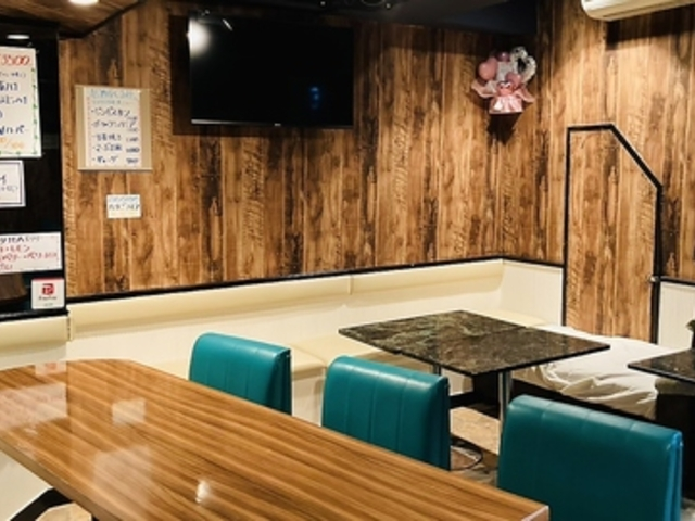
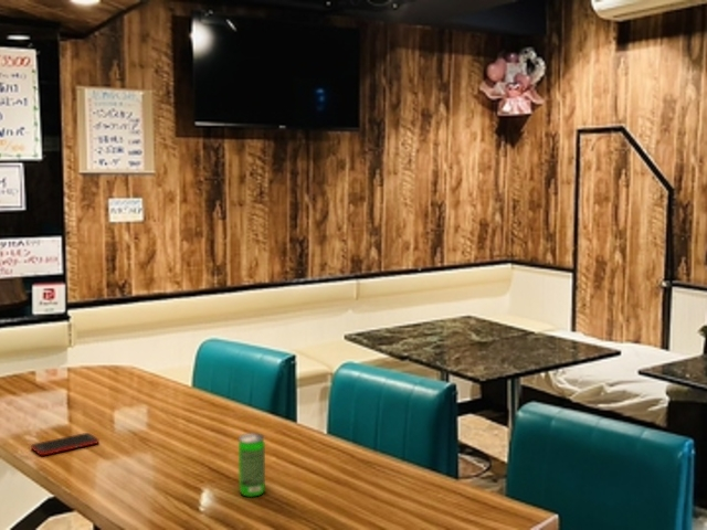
+ cell phone [30,432,101,456]
+ beverage can [238,432,266,498]
